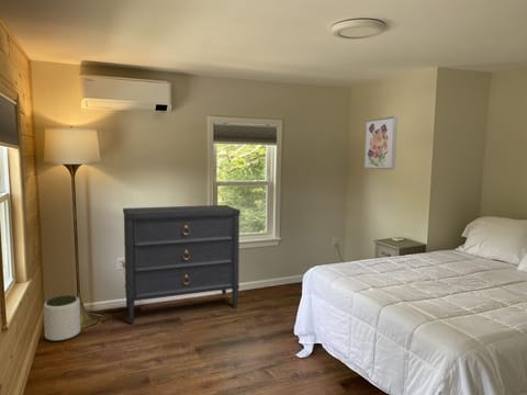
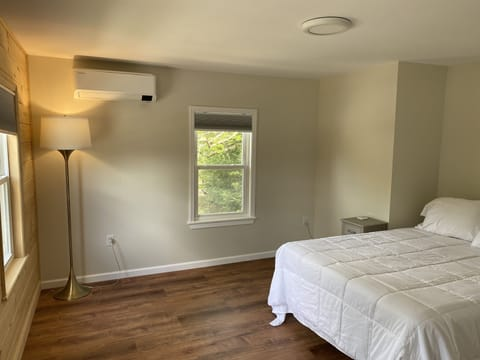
- plant pot [43,294,81,342]
- dresser [122,204,242,325]
- wall art [363,115,399,171]
